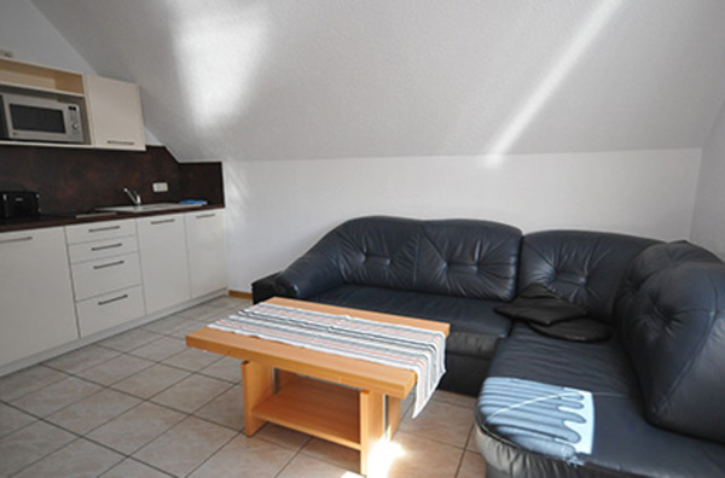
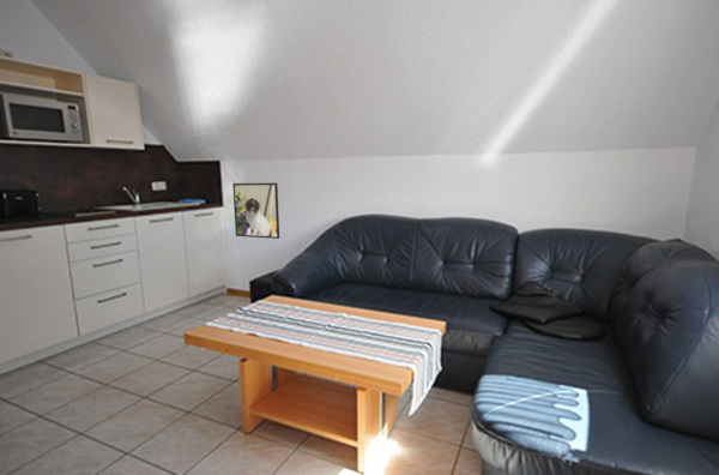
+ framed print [231,182,280,240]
